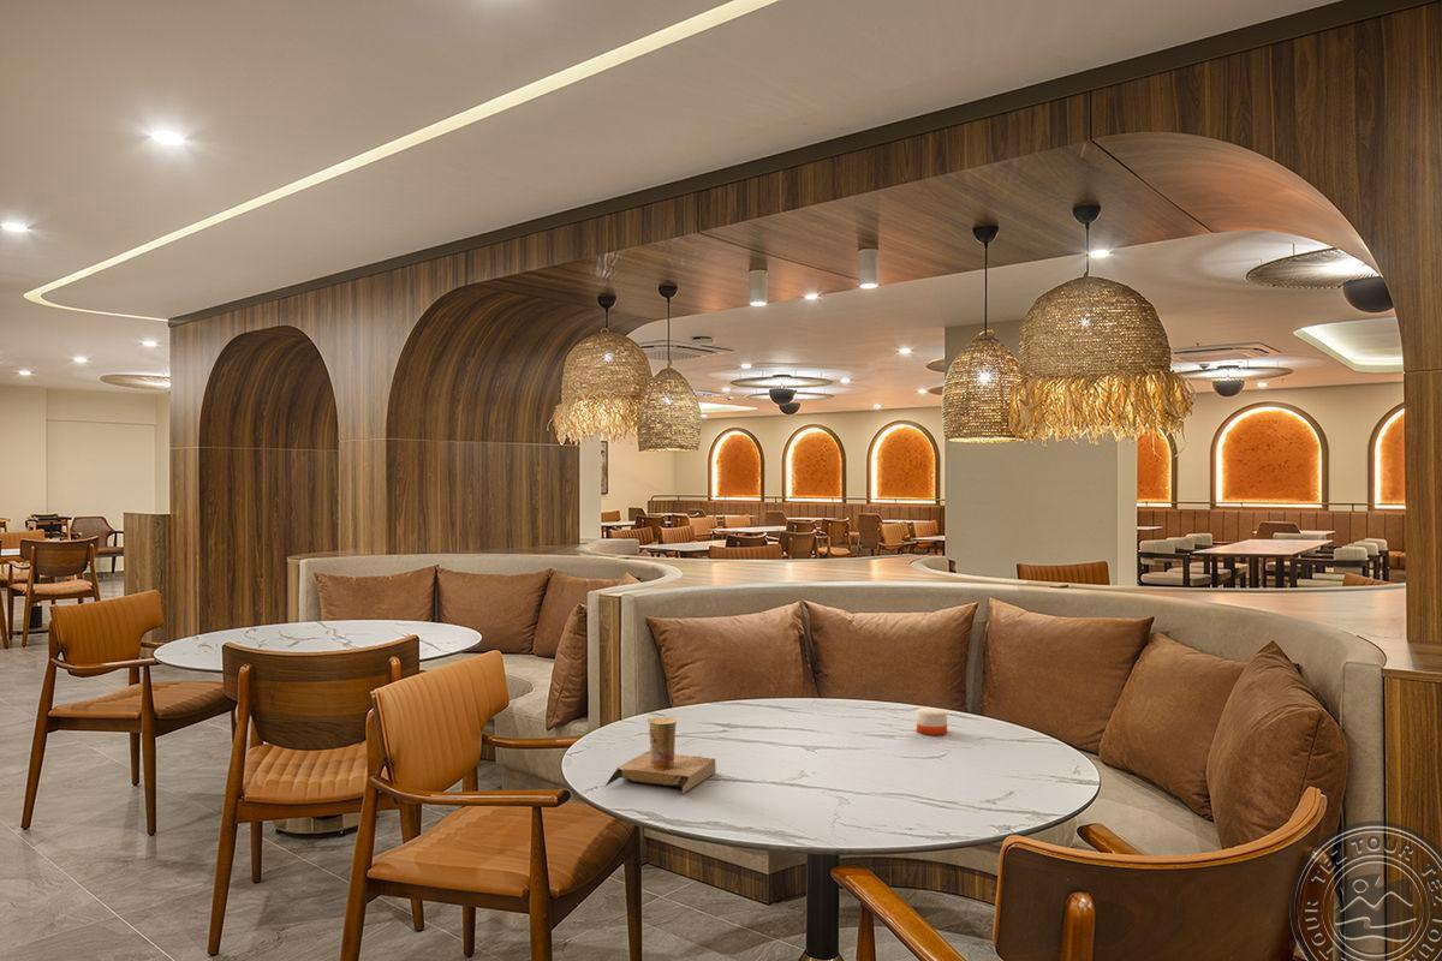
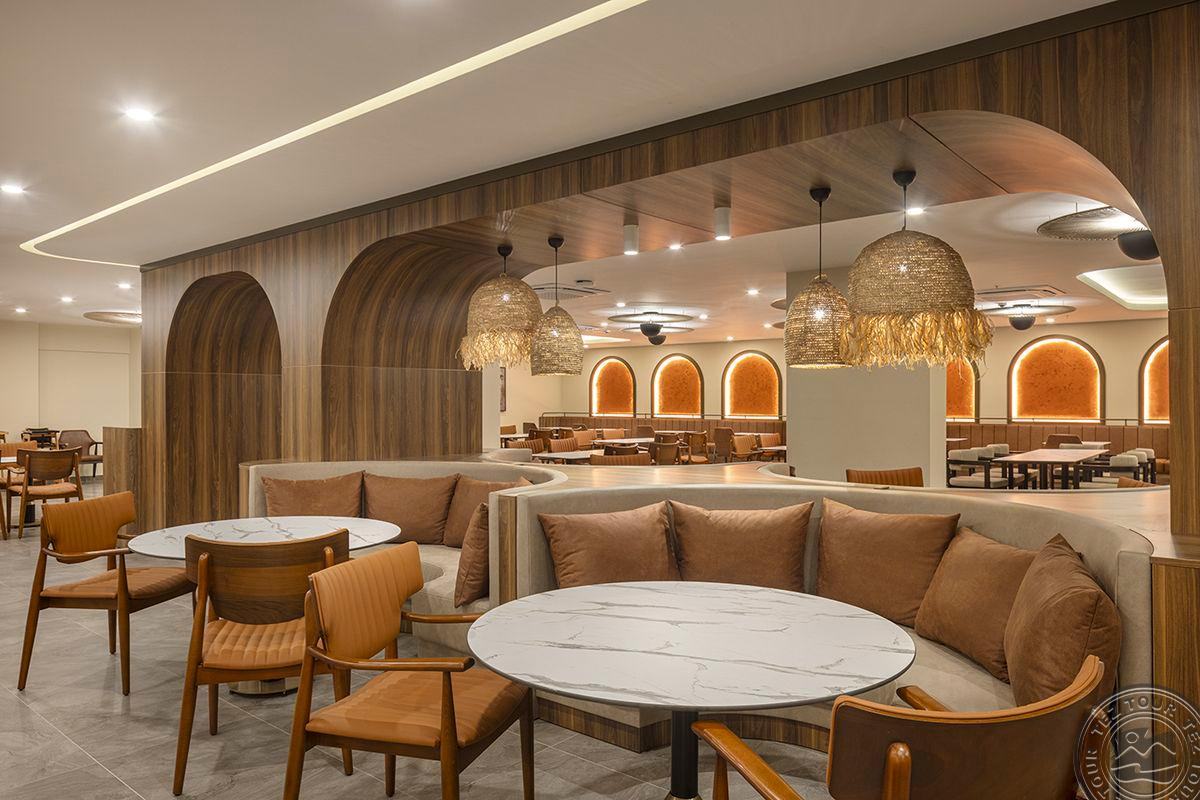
- candle [916,692,948,736]
- cup [604,716,717,795]
